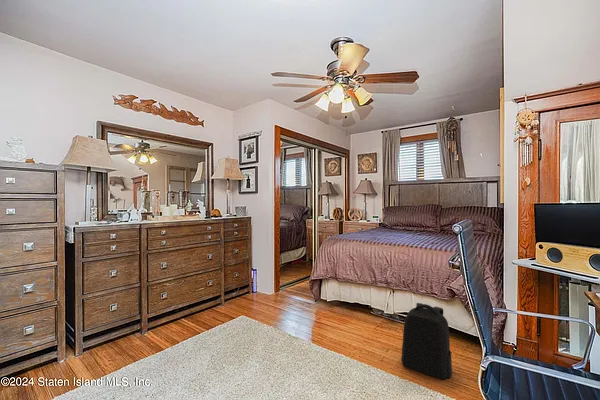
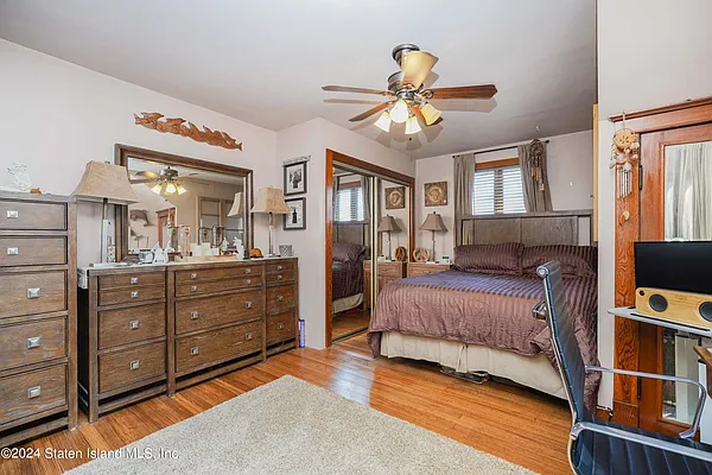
- backpack [400,302,453,381]
